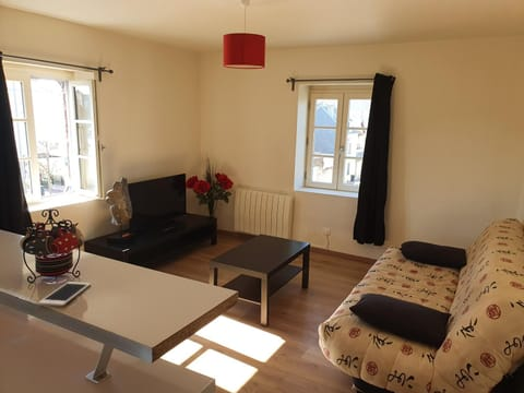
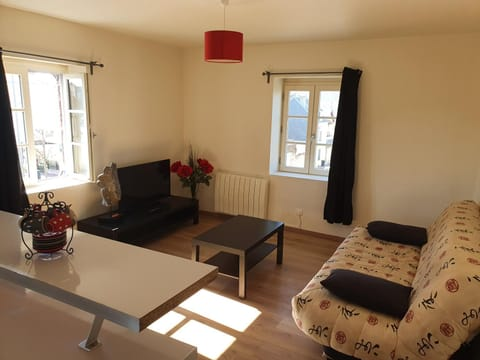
- cell phone [37,281,92,307]
